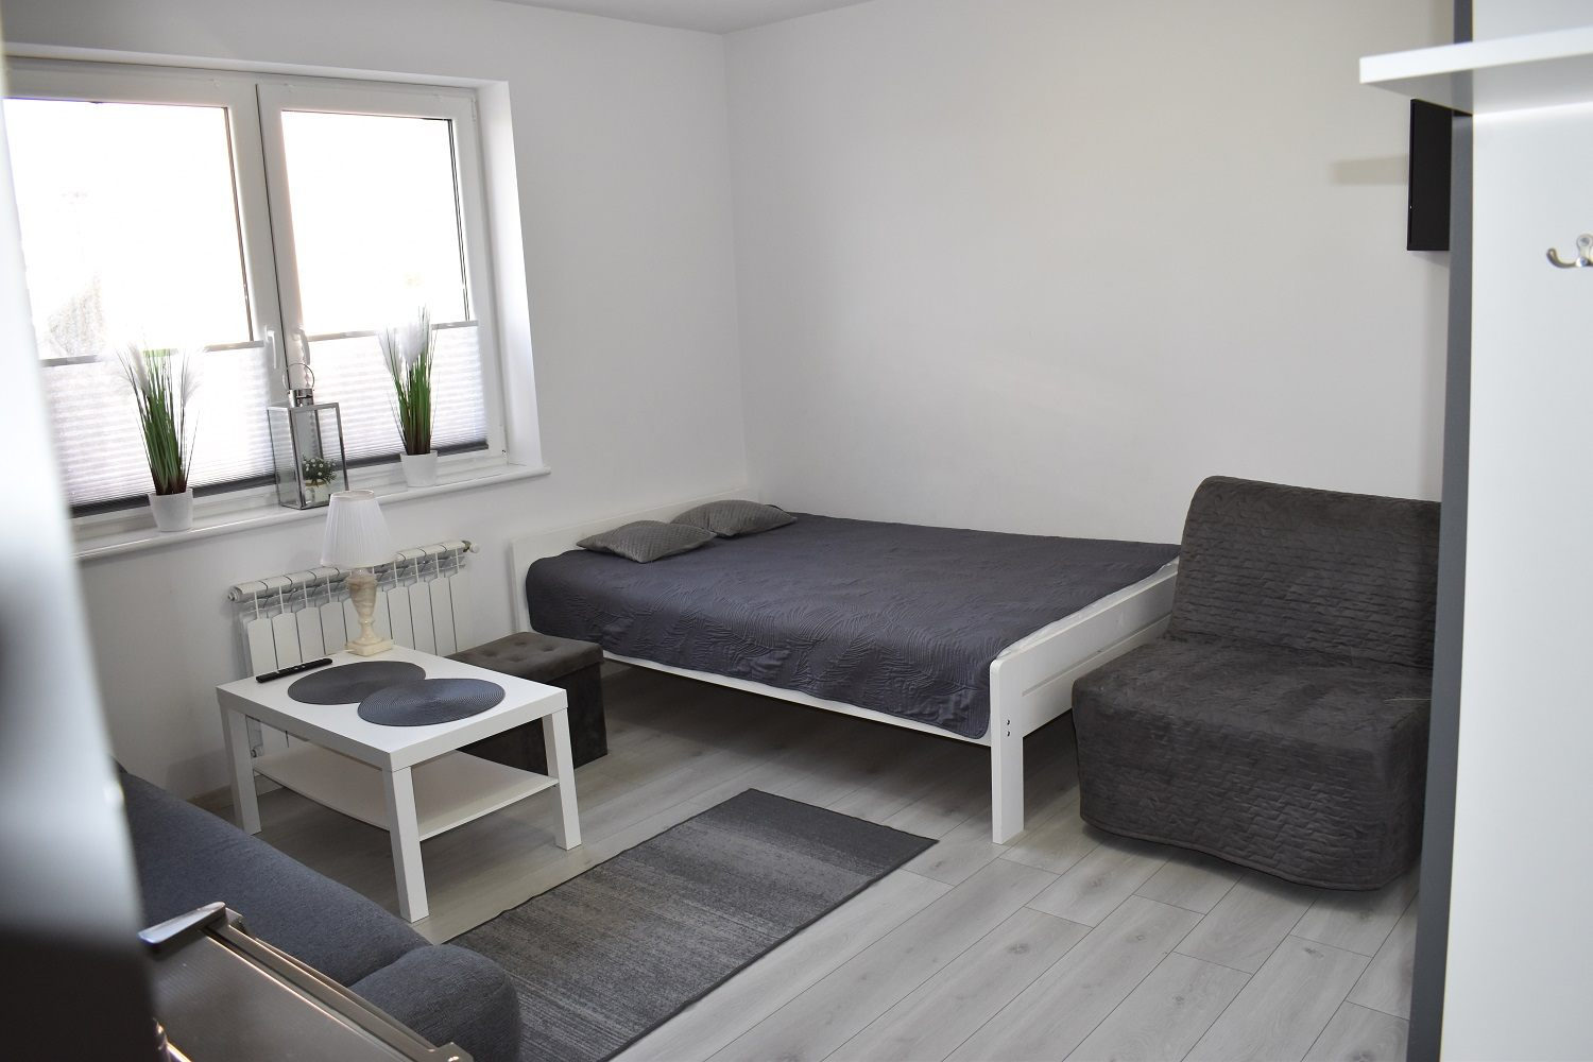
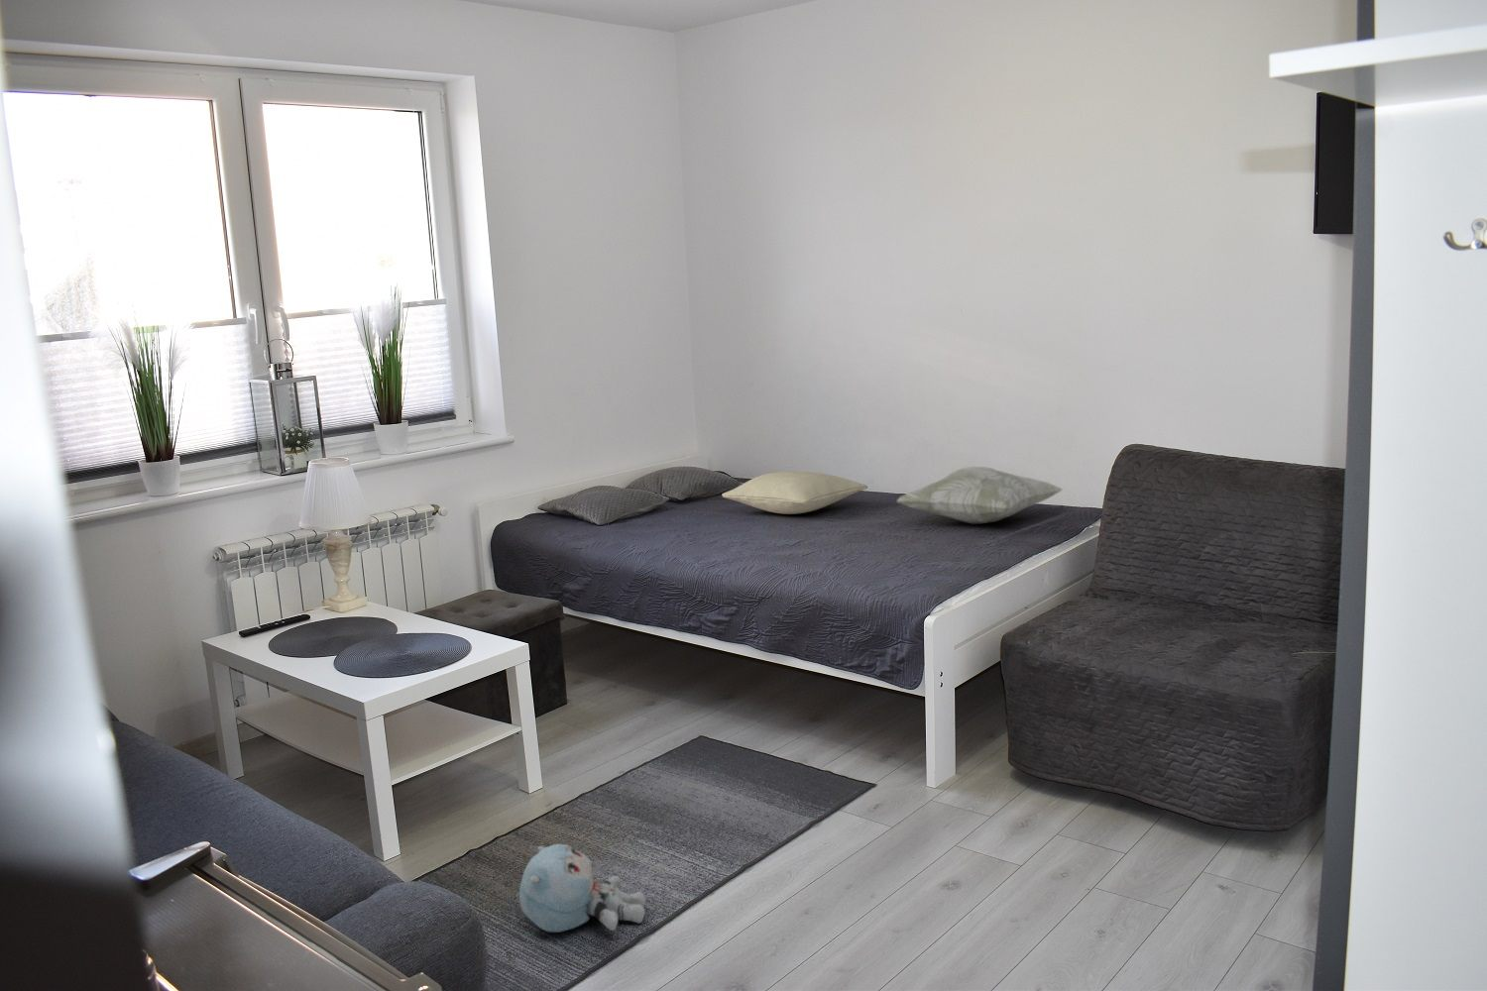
+ decorative pillow [895,466,1063,525]
+ plush toy [519,843,646,932]
+ pillow [720,471,869,515]
